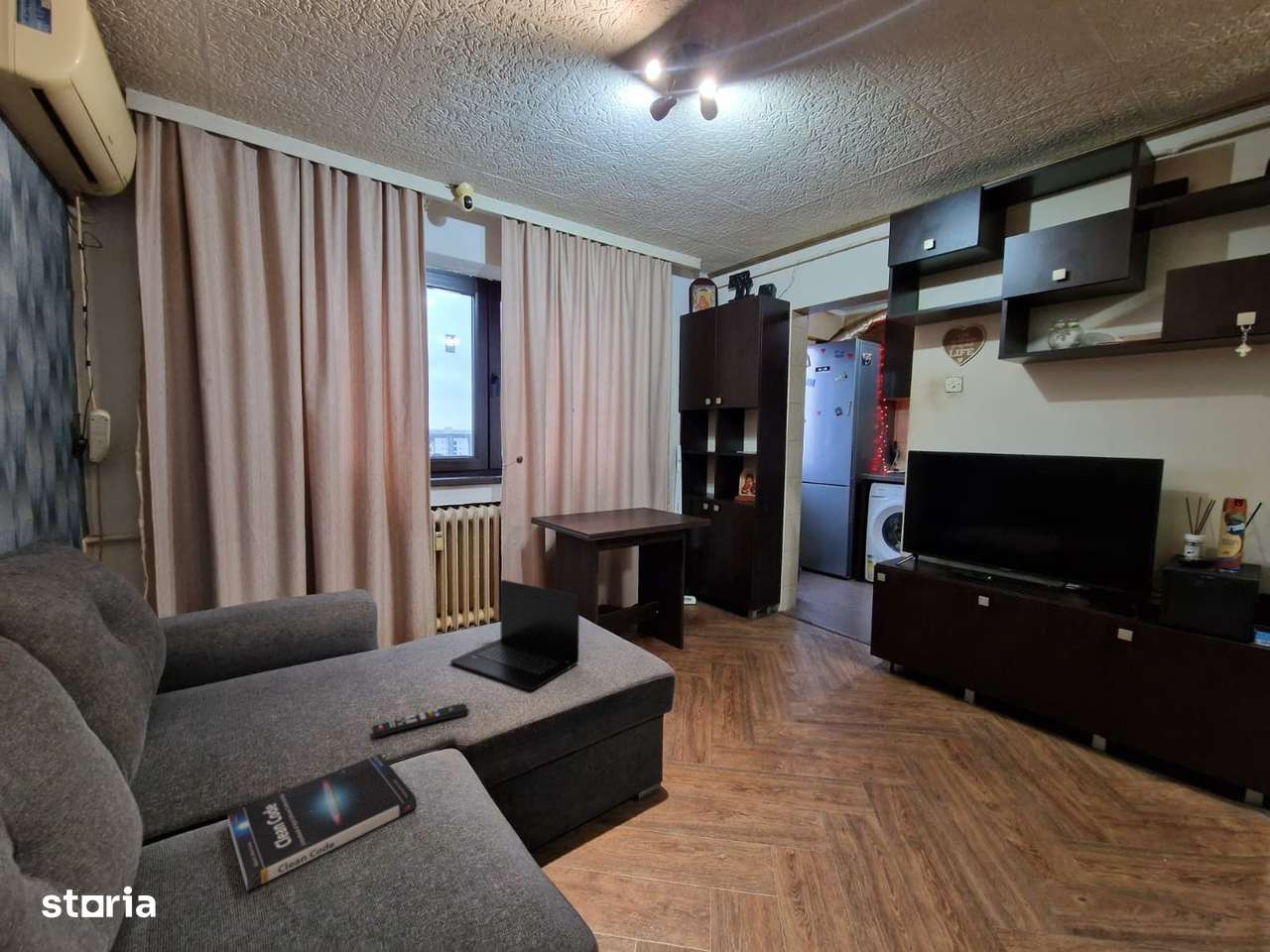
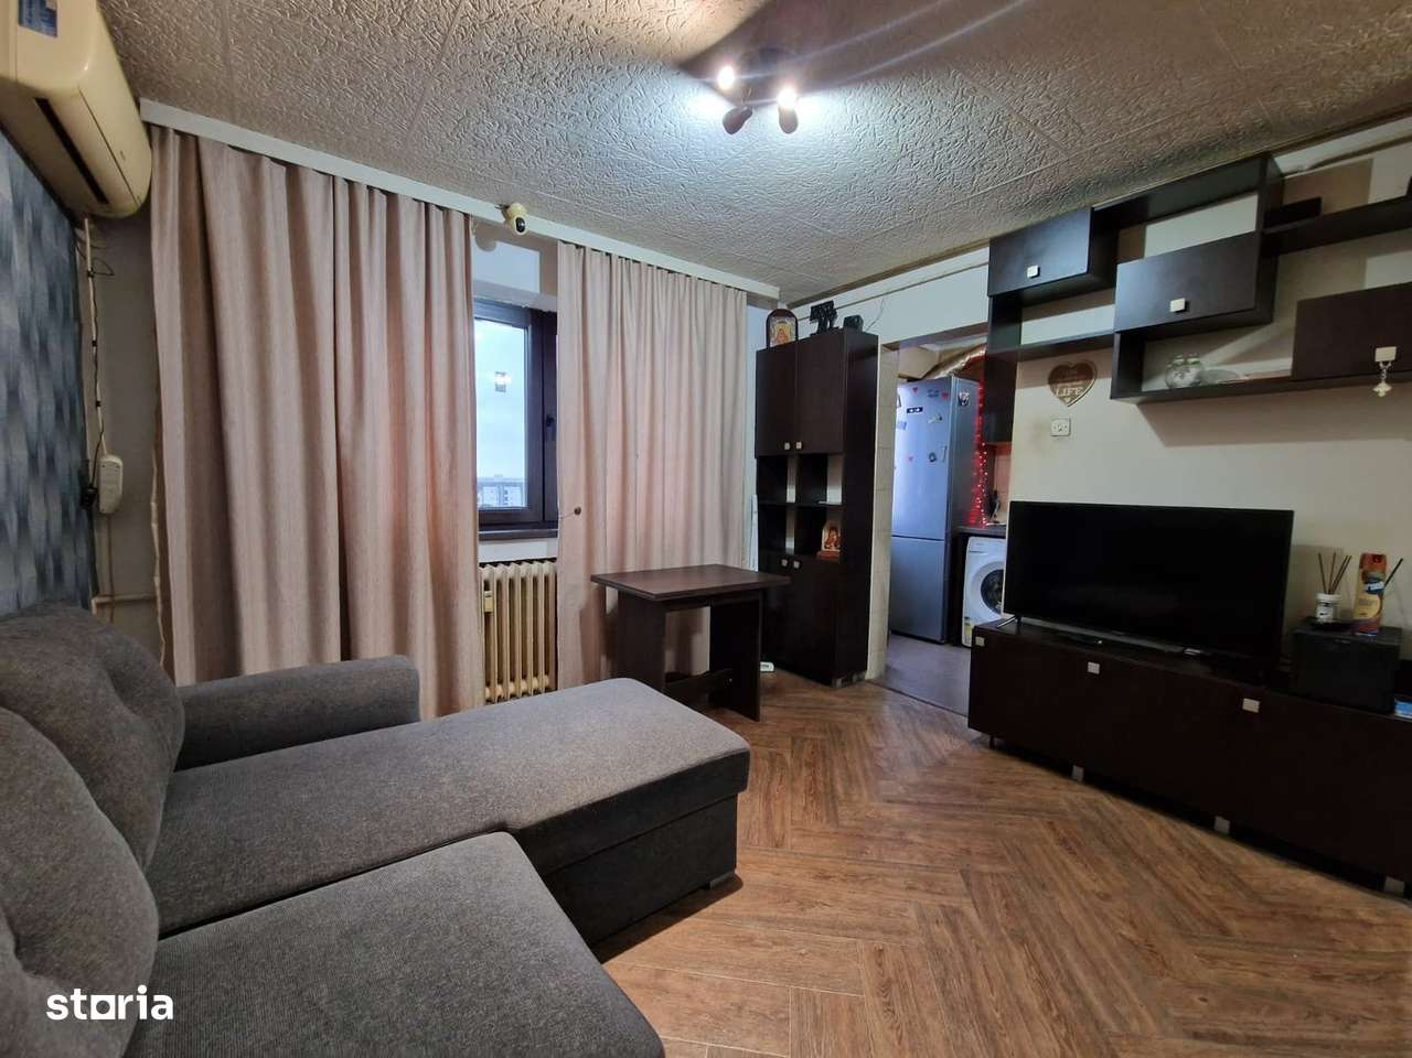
- remote control [371,702,470,738]
- laptop [449,579,580,692]
- book [227,753,418,892]
